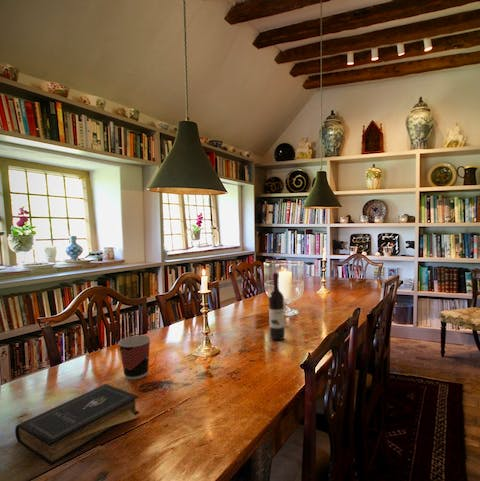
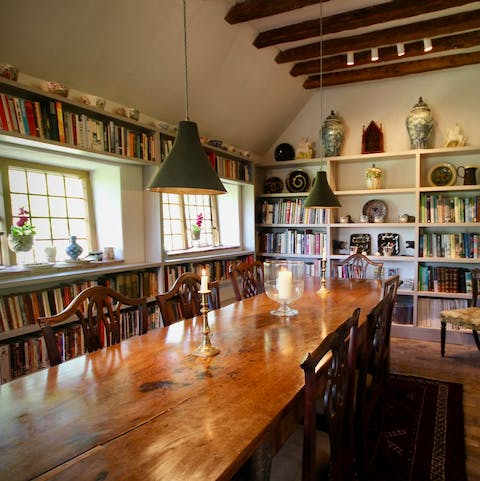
- cup [117,335,152,380]
- book [14,383,140,467]
- wine bottle [268,272,286,341]
